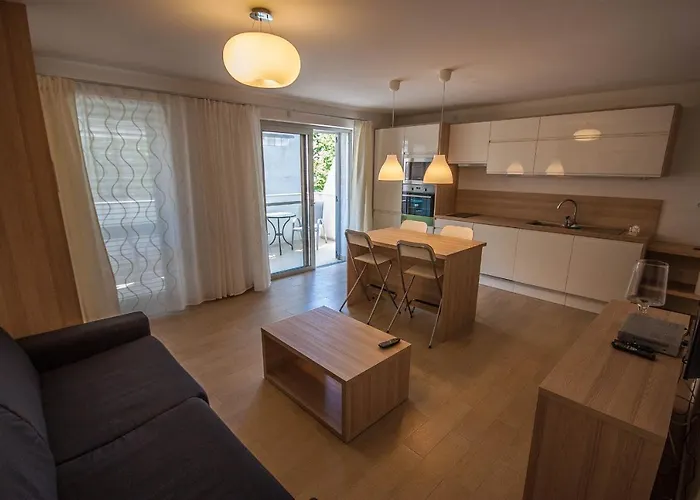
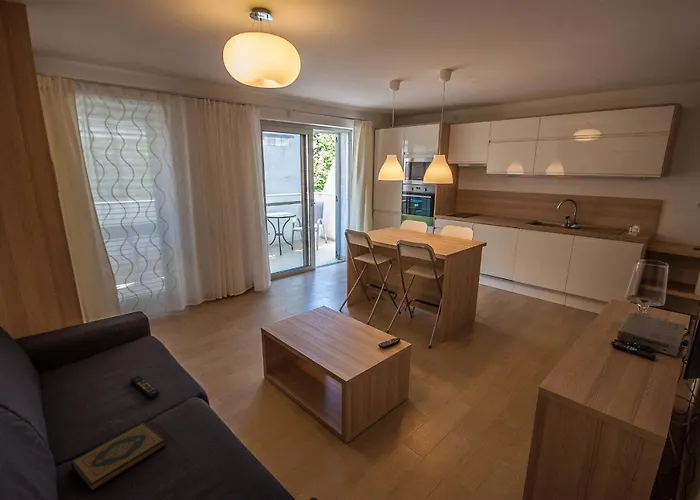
+ hardback book [70,422,167,493]
+ remote control [129,375,161,399]
